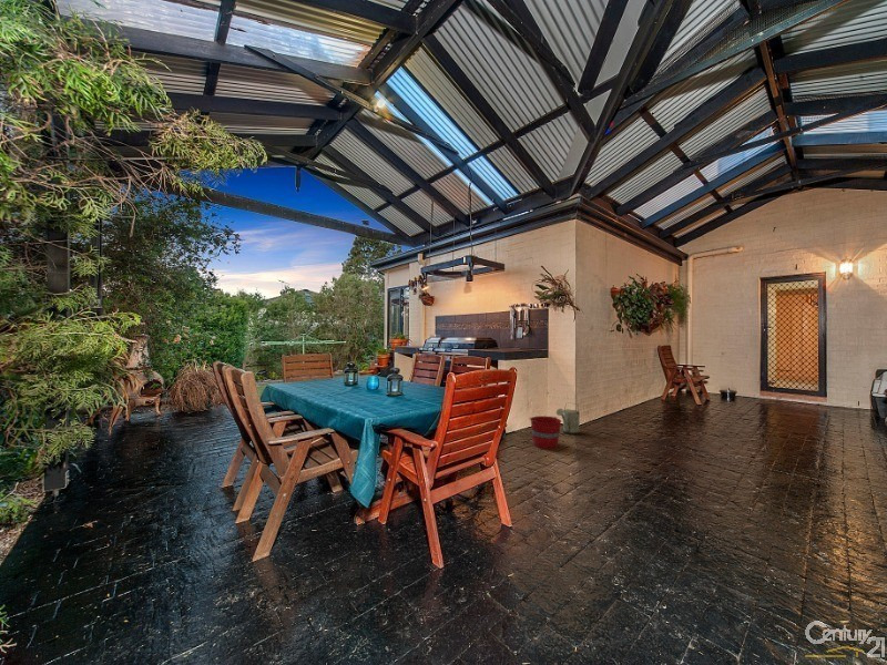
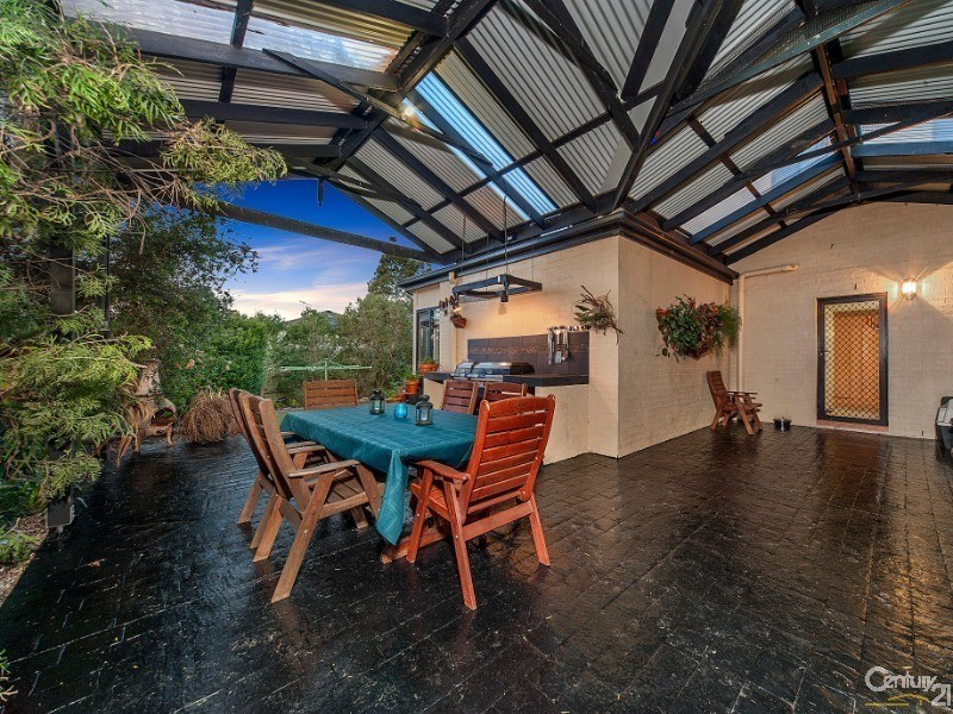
- bucket [528,416,562,450]
- watering can [555,401,581,436]
